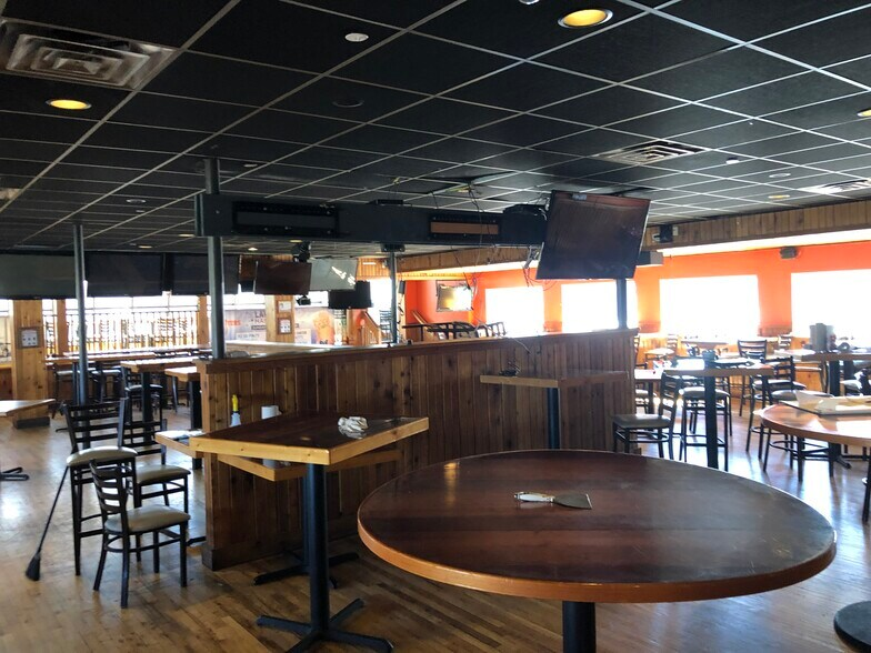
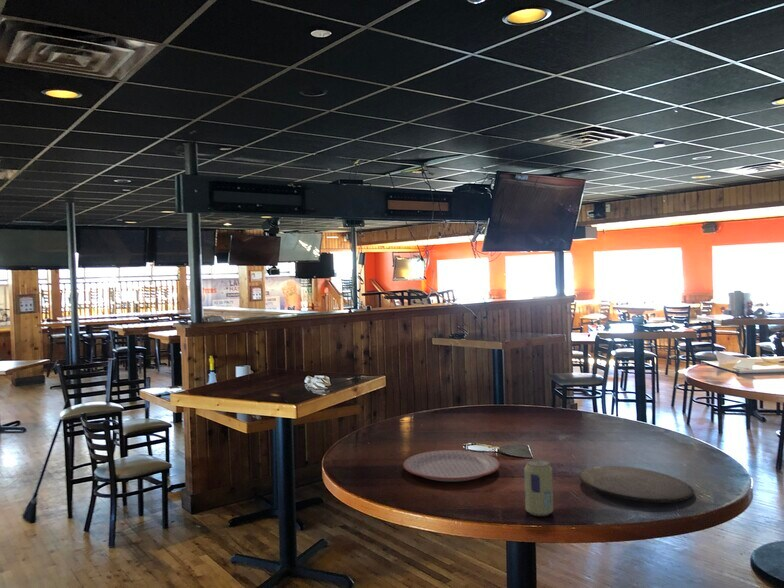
+ plate [578,465,695,504]
+ beverage can [523,459,554,517]
+ plate [402,449,501,482]
